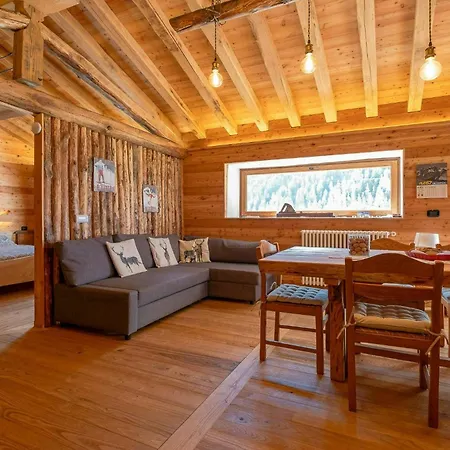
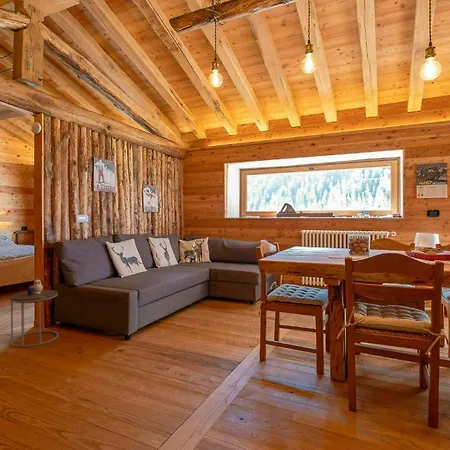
+ side table [8,279,59,348]
